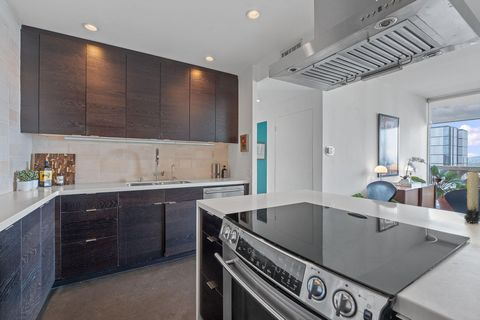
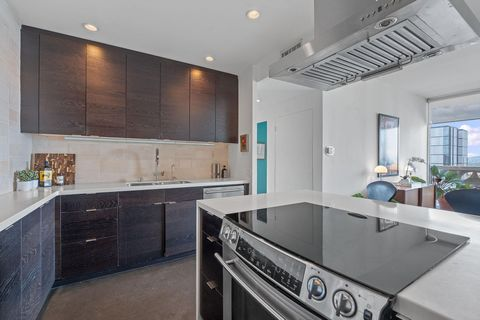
- candle [463,169,480,224]
